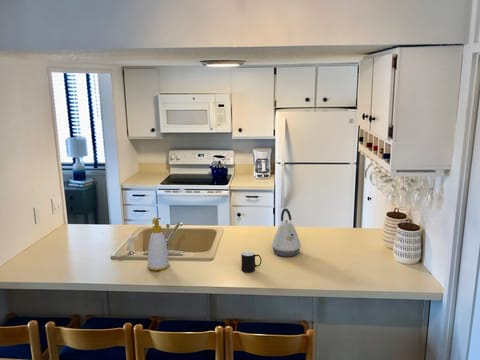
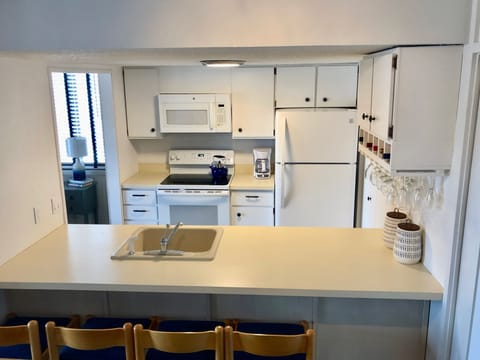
- soap bottle [147,217,170,272]
- kettle [271,207,302,257]
- cup [240,250,262,273]
